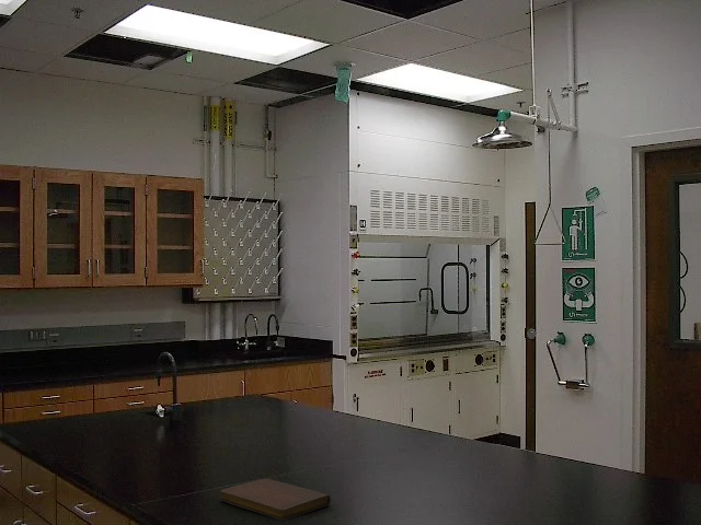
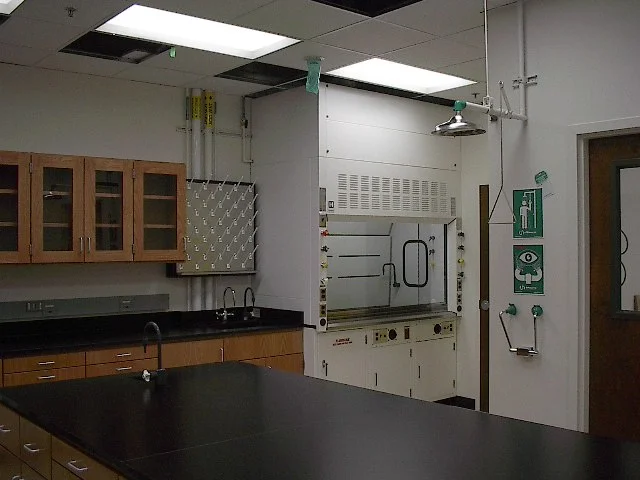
- notebook [219,477,332,522]
